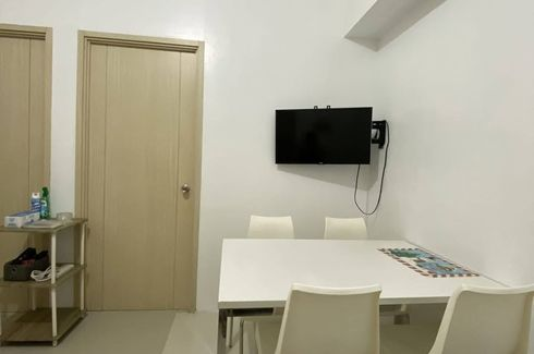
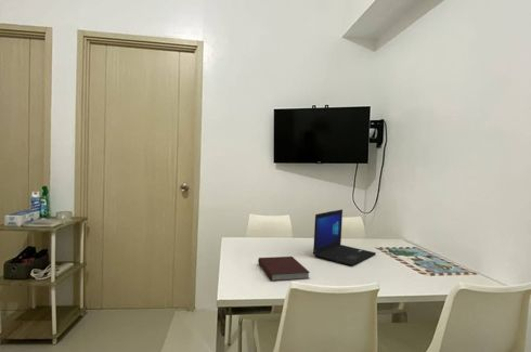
+ notebook [257,256,311,282]
+ laptop [312,208,377,266]
